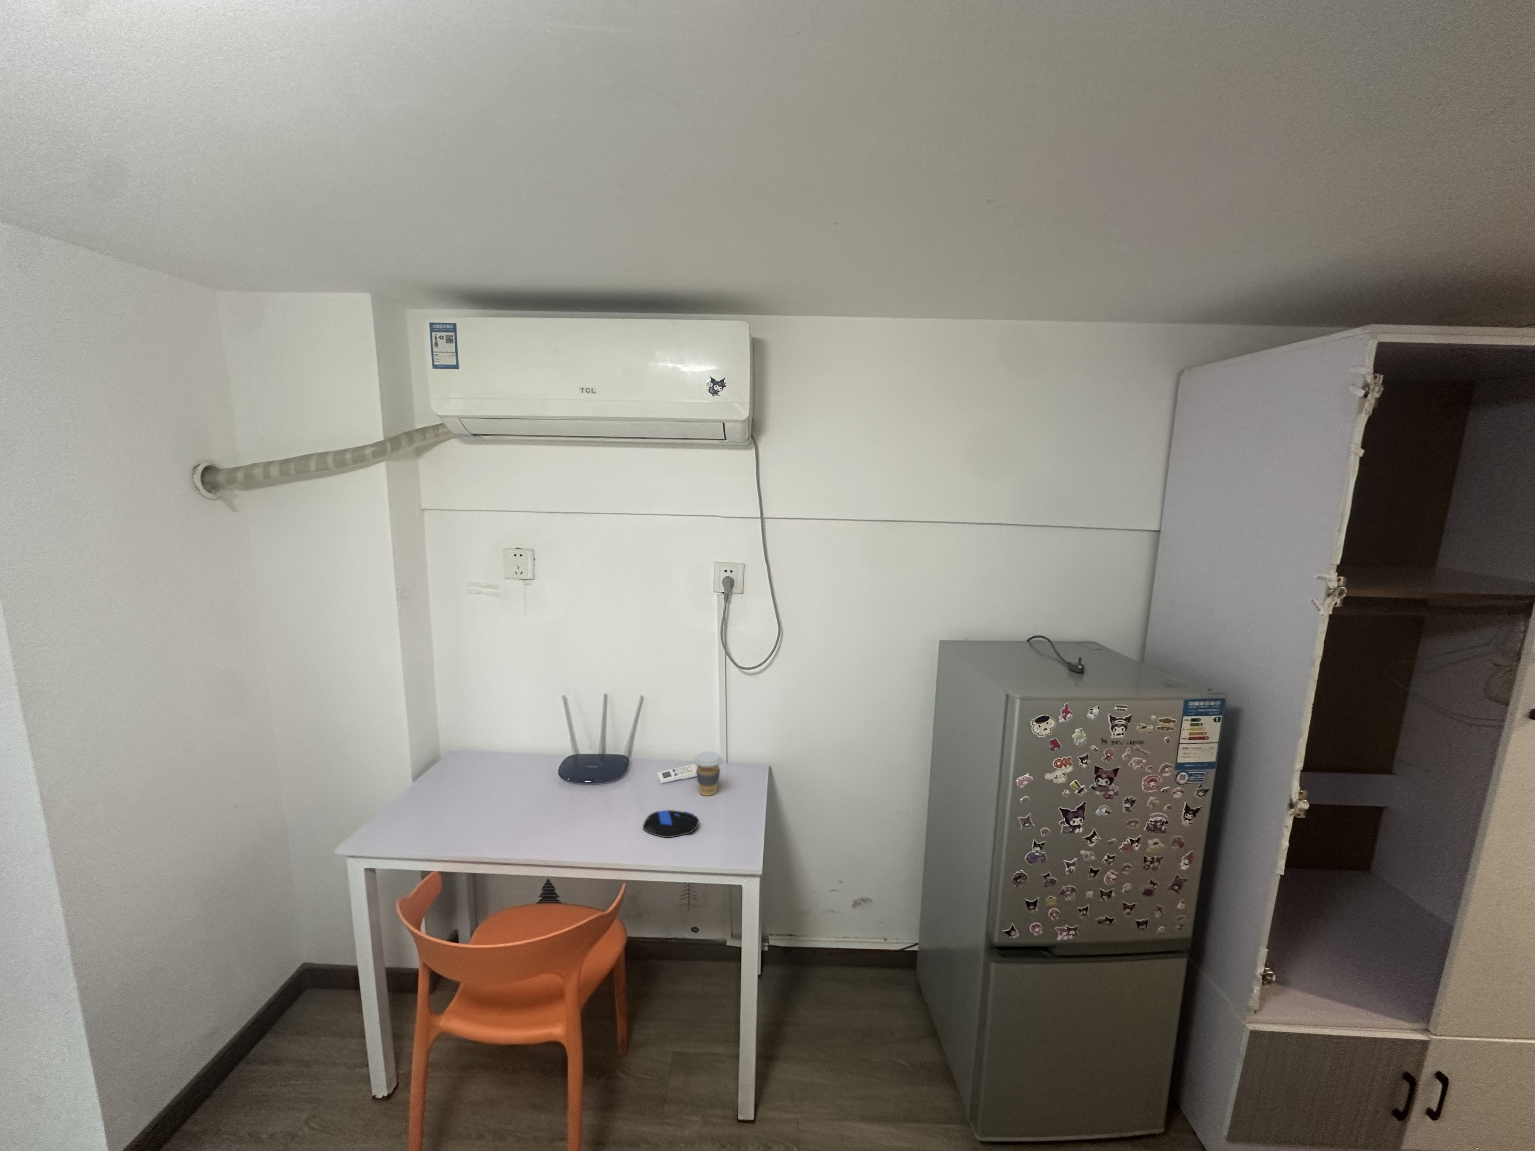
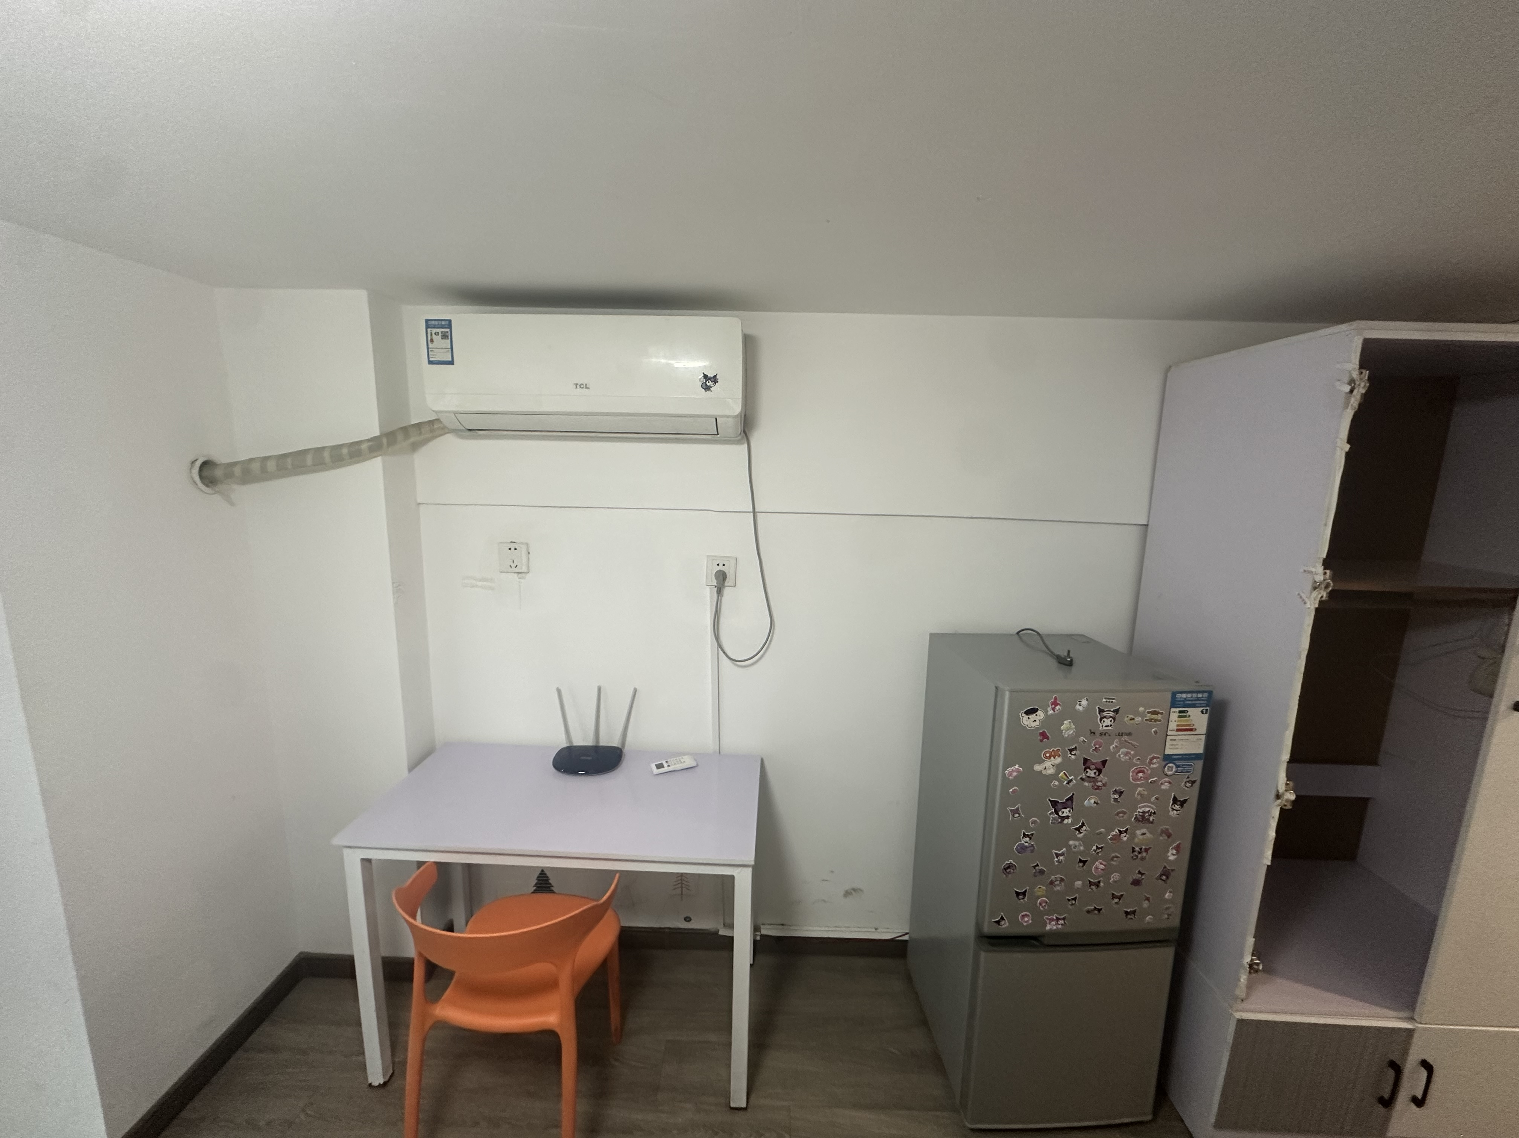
- computer mouse [642,810,700,838]
- coffee cup [694,751,723,797]
